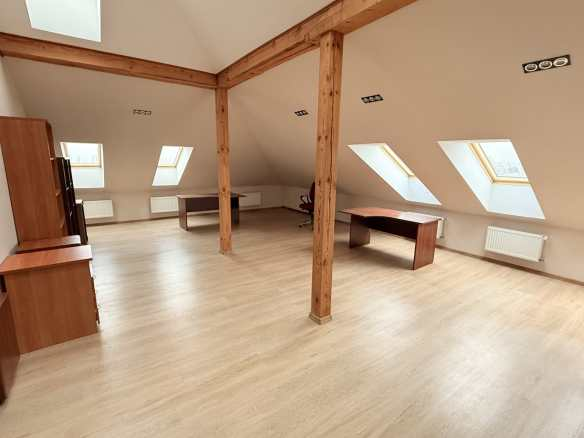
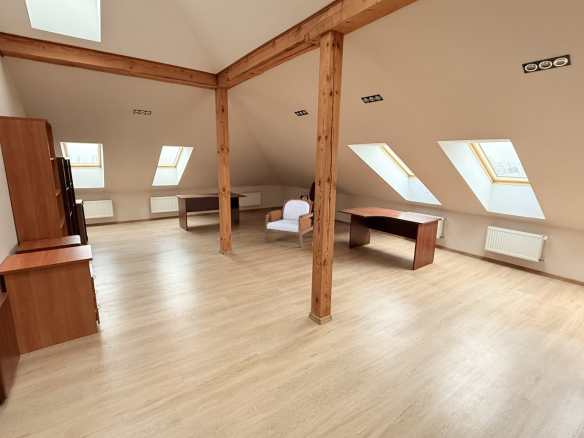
+ armchair [264,198,315,248]
